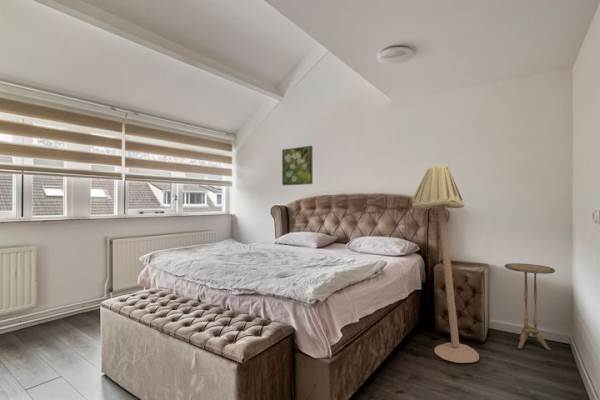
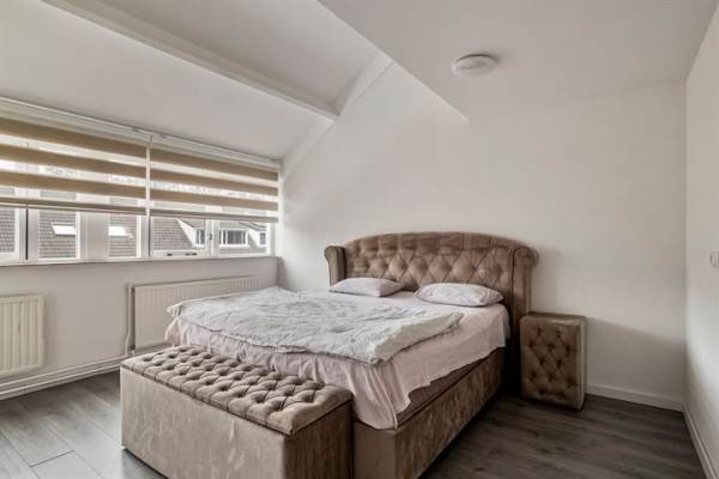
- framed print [281,145,313,186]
- floor lamp [411,163,480,364]
- side table [504,262,556,351]
